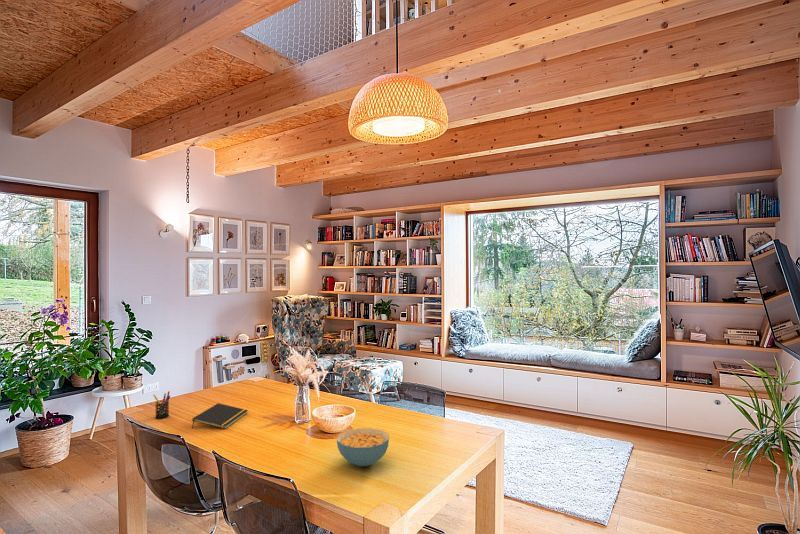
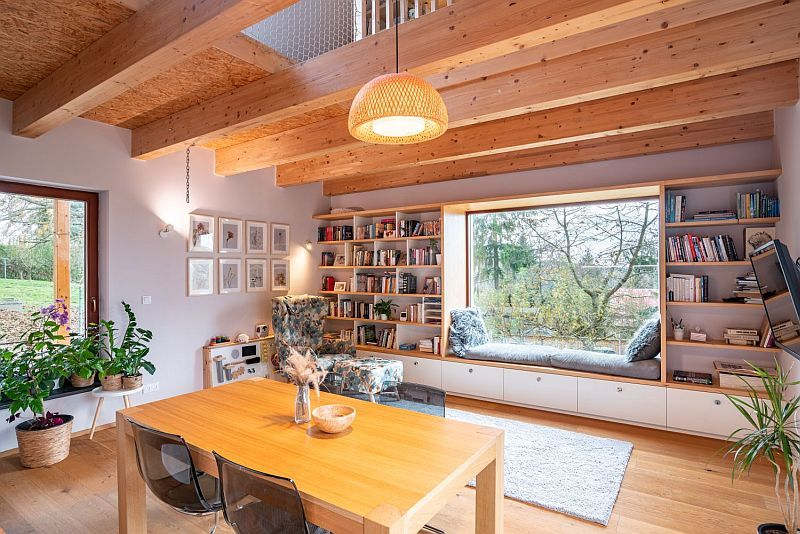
- notepad [191,402,249,430]
- cereal bowl [336,427,390,468]
- pen holder [152,390,171,420]
